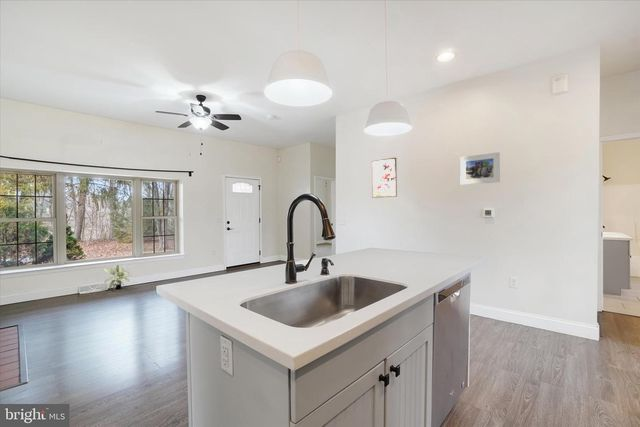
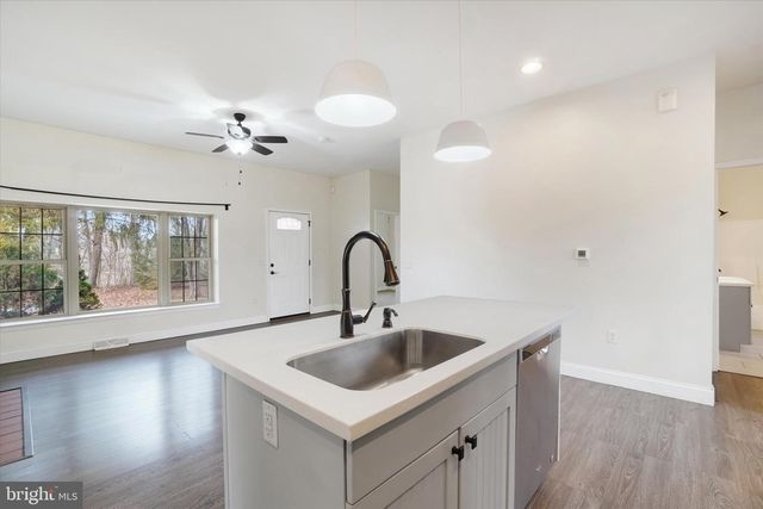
- potted plant [103,263,132,291]
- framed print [371,157,398,199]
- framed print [459,151,501,186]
